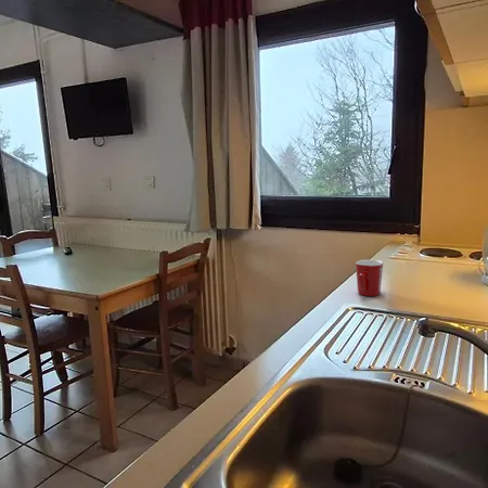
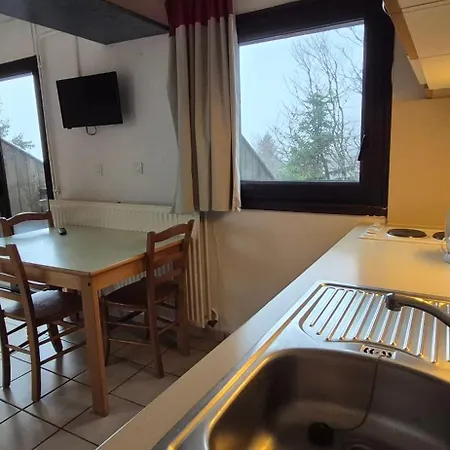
- mug [355,259,384,297]
